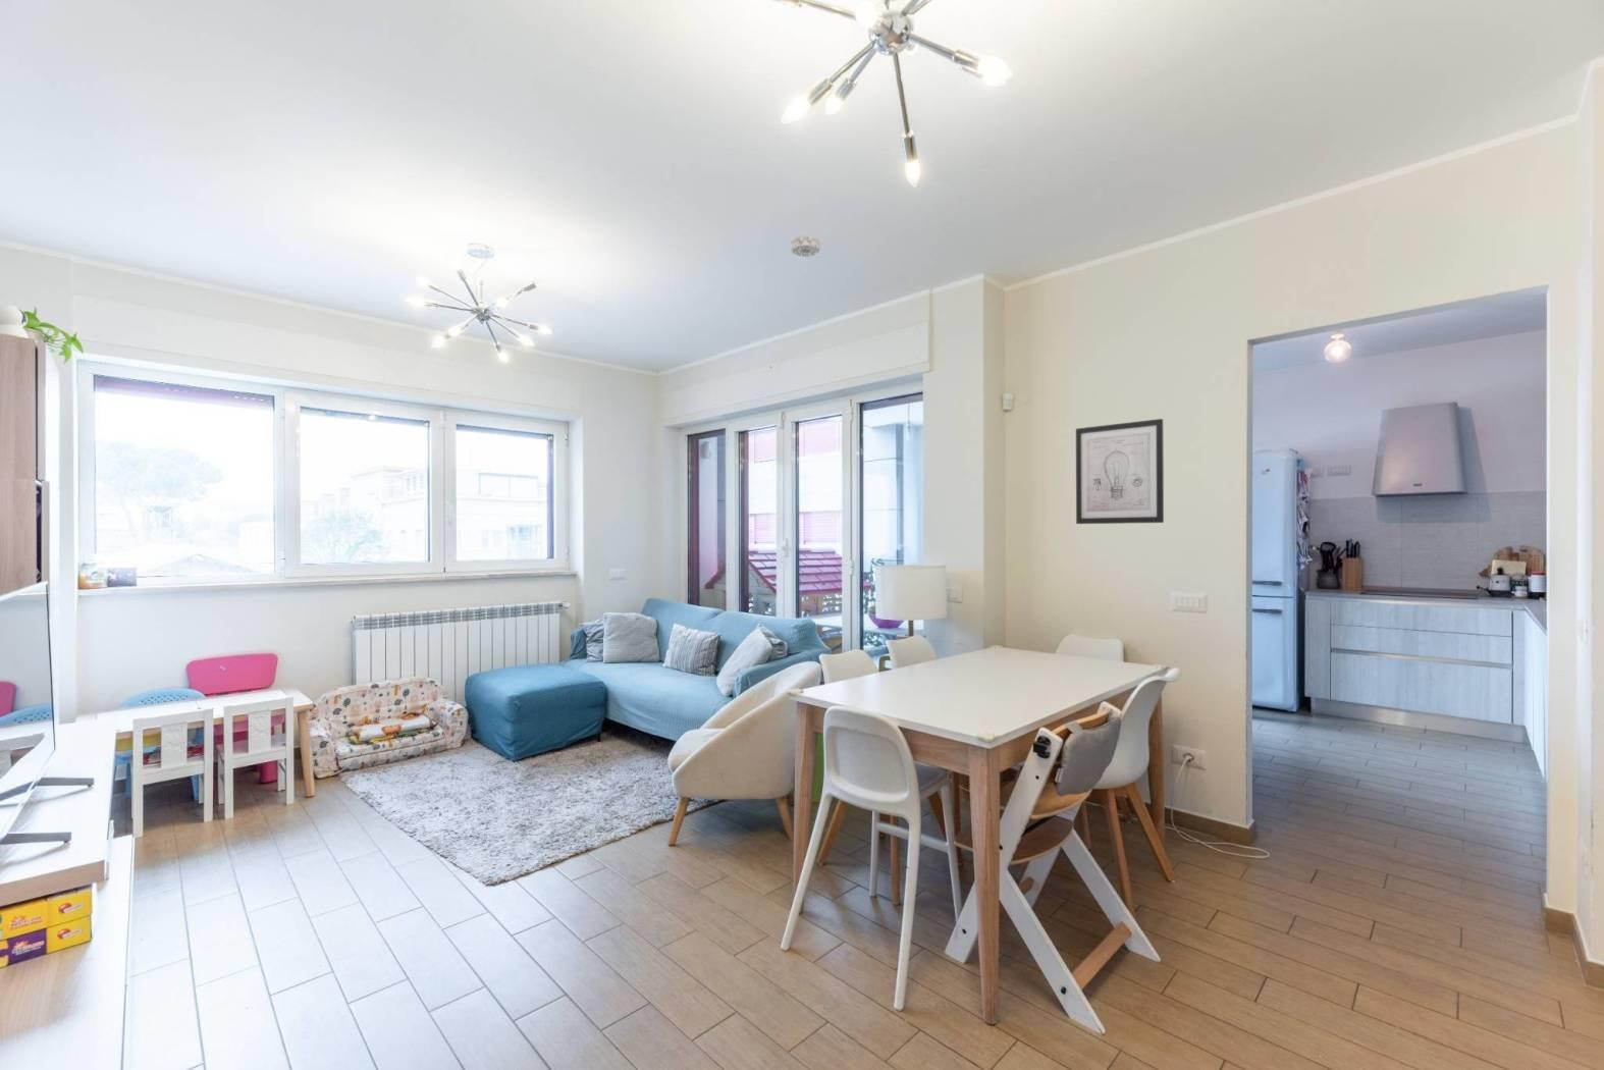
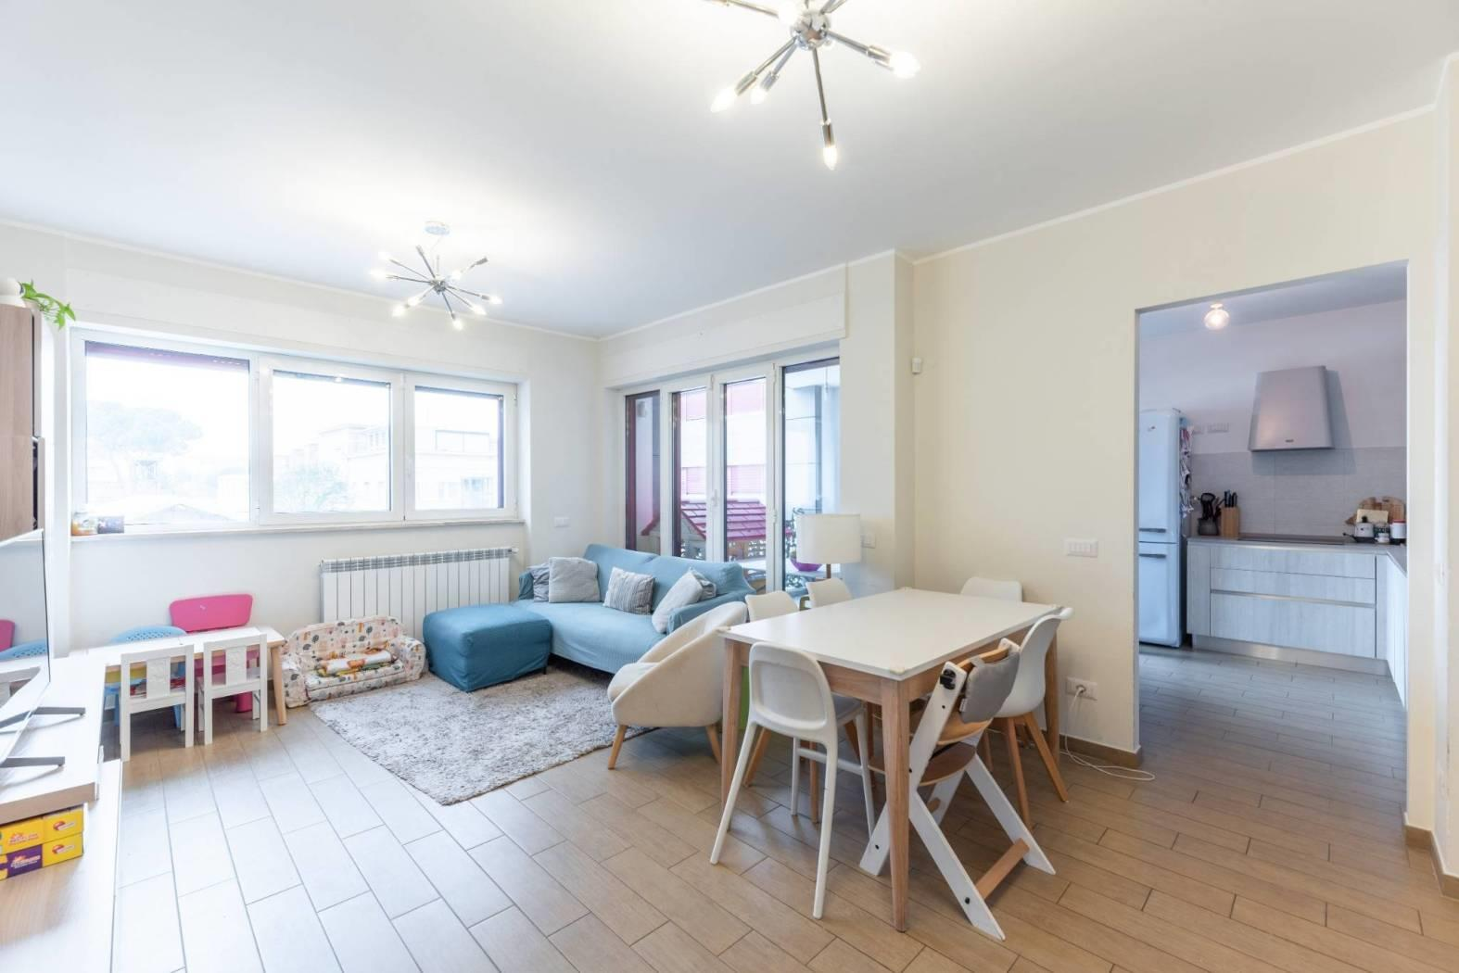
- smoke detector [791,234,822,258]
- wall art [1075,418,1164,524]
